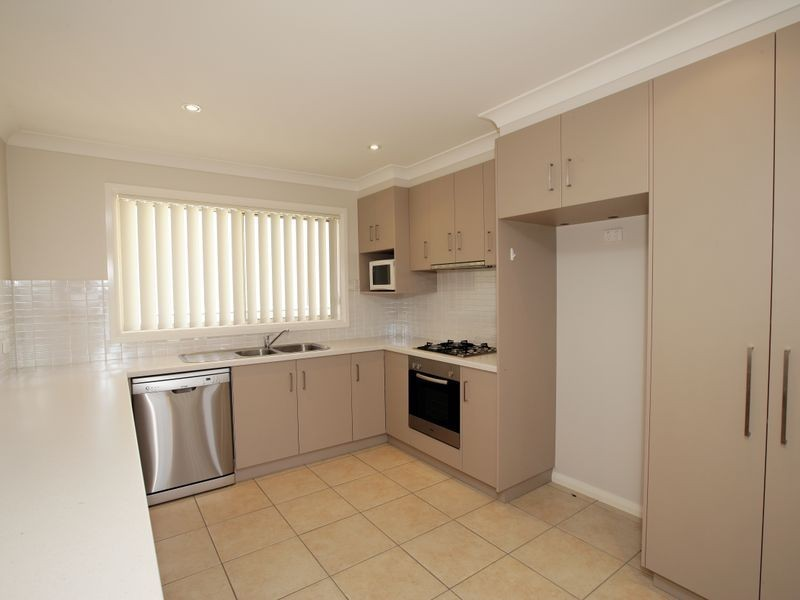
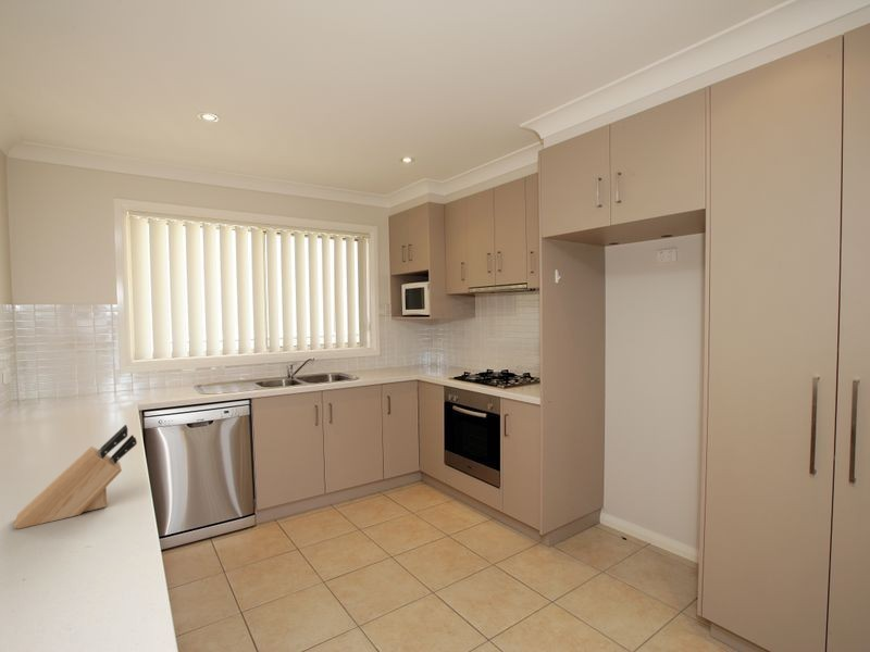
+ knife block [12,424,138,530]
